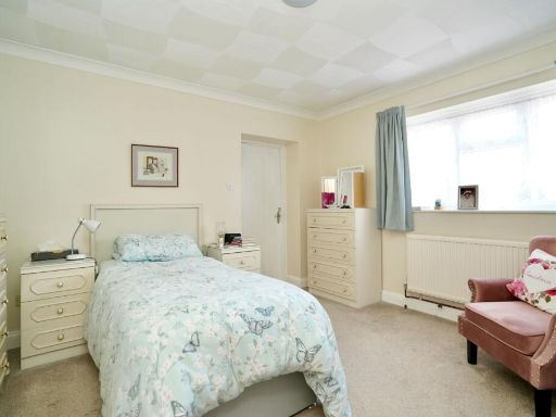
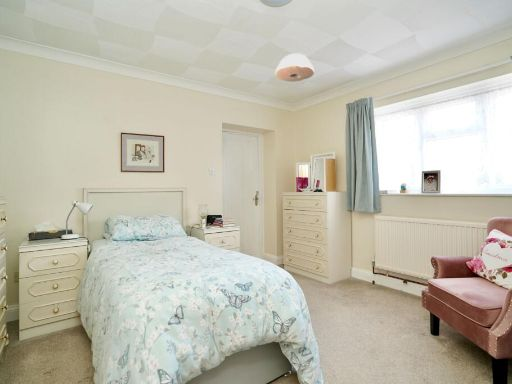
+ ceiling light [274,52,315,83]
